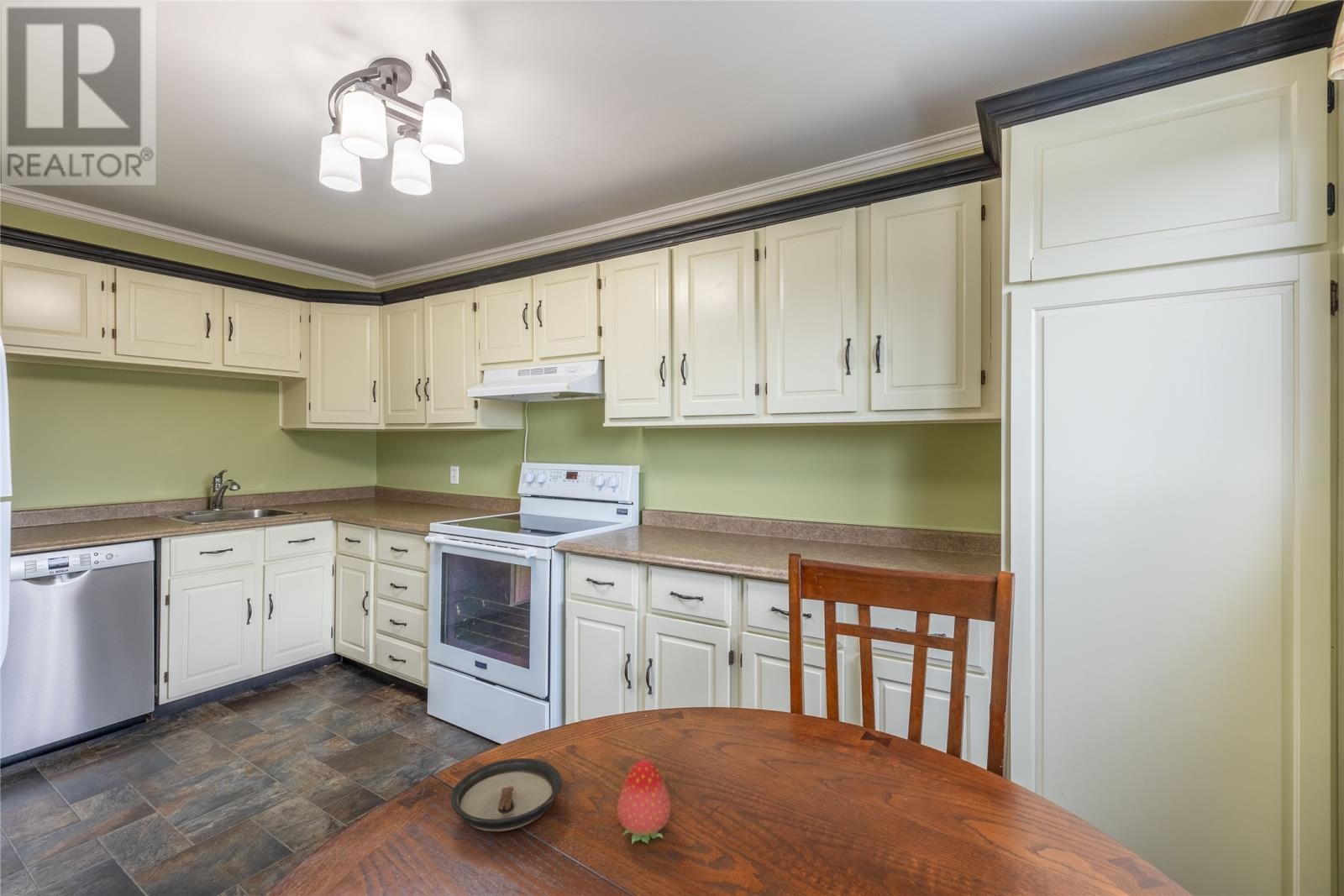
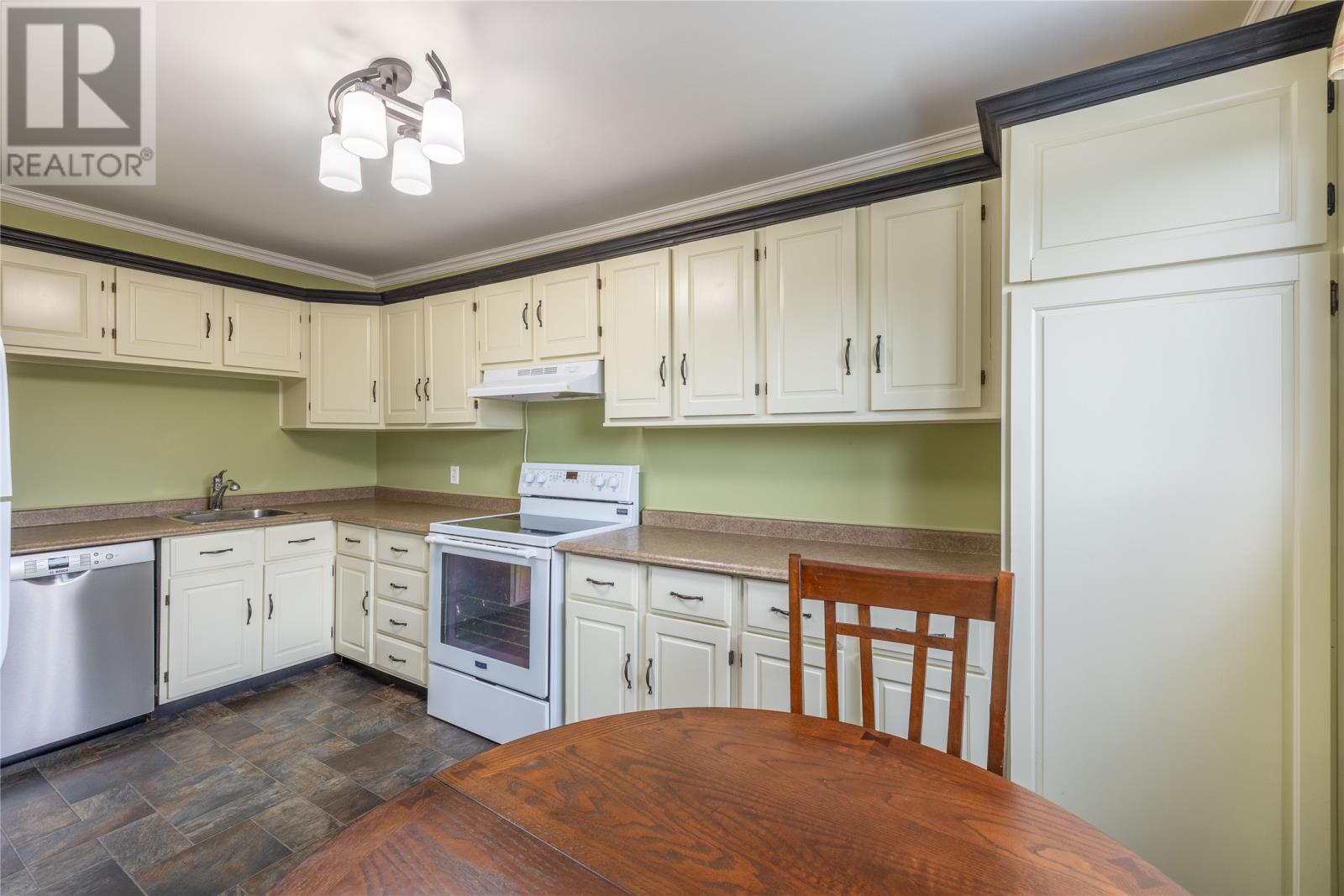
- saucer [449,757,563,832]
- fruit [616,758,671,845]
